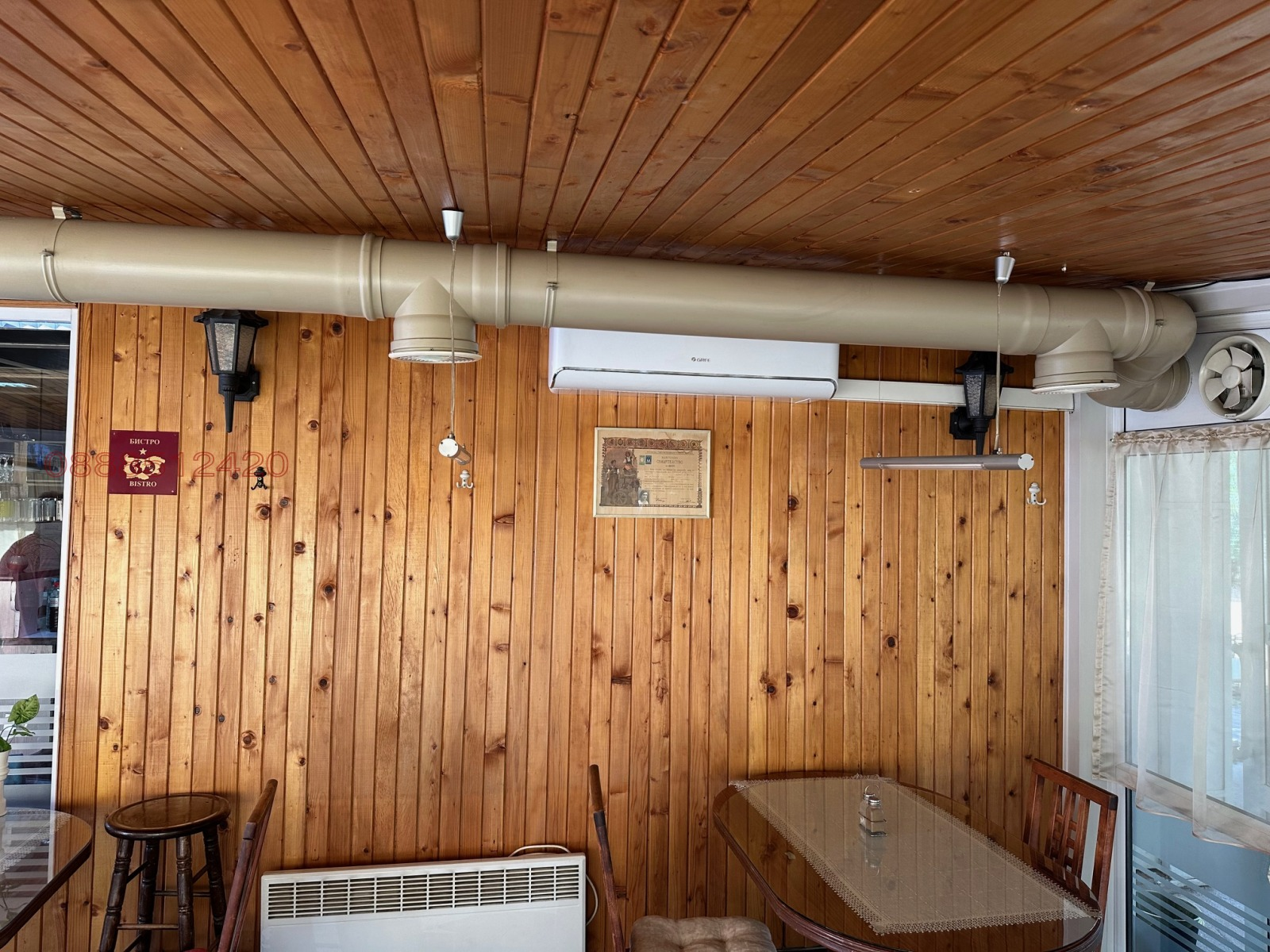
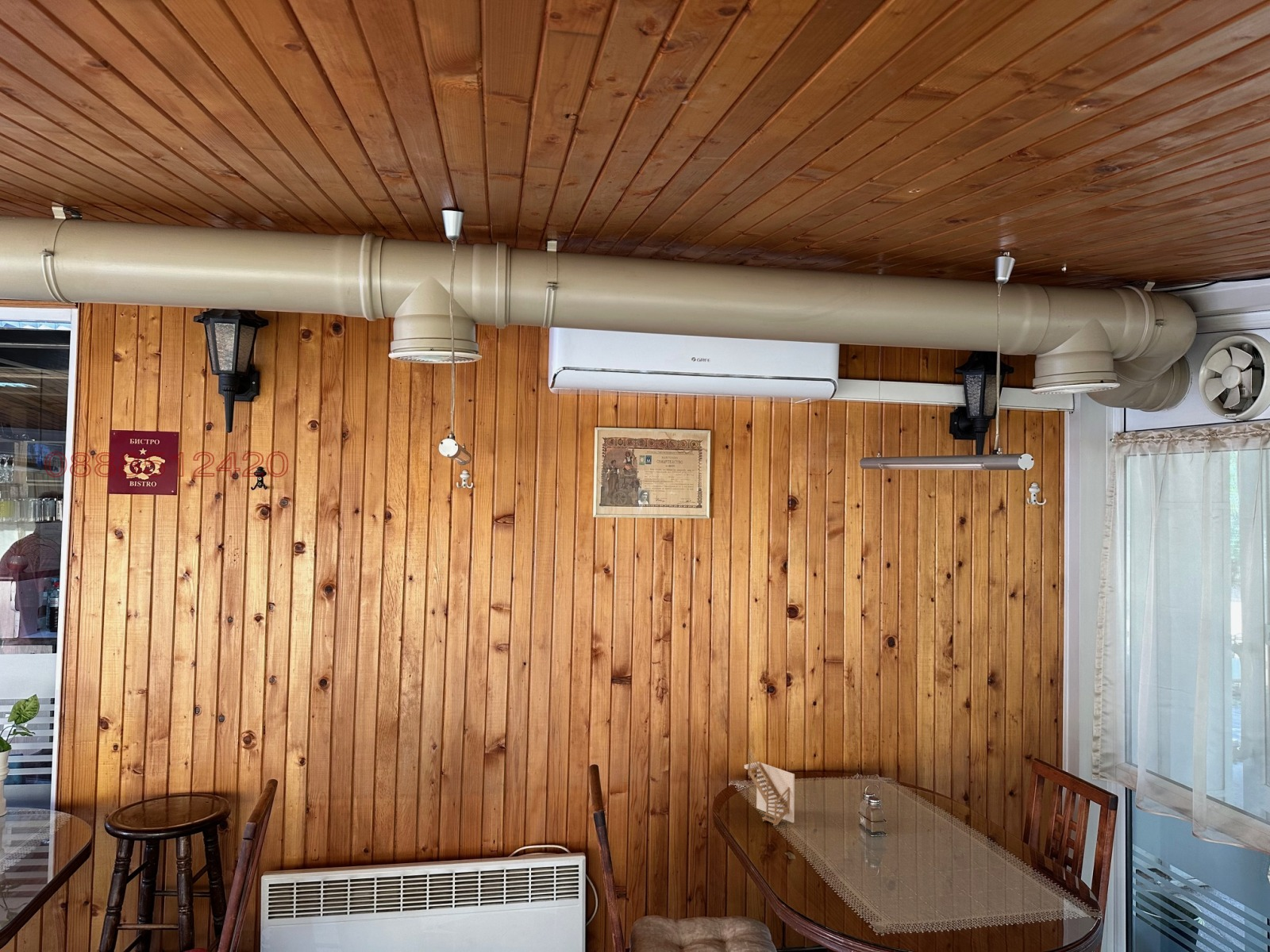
+ napkin holder [744,748,795,827]
